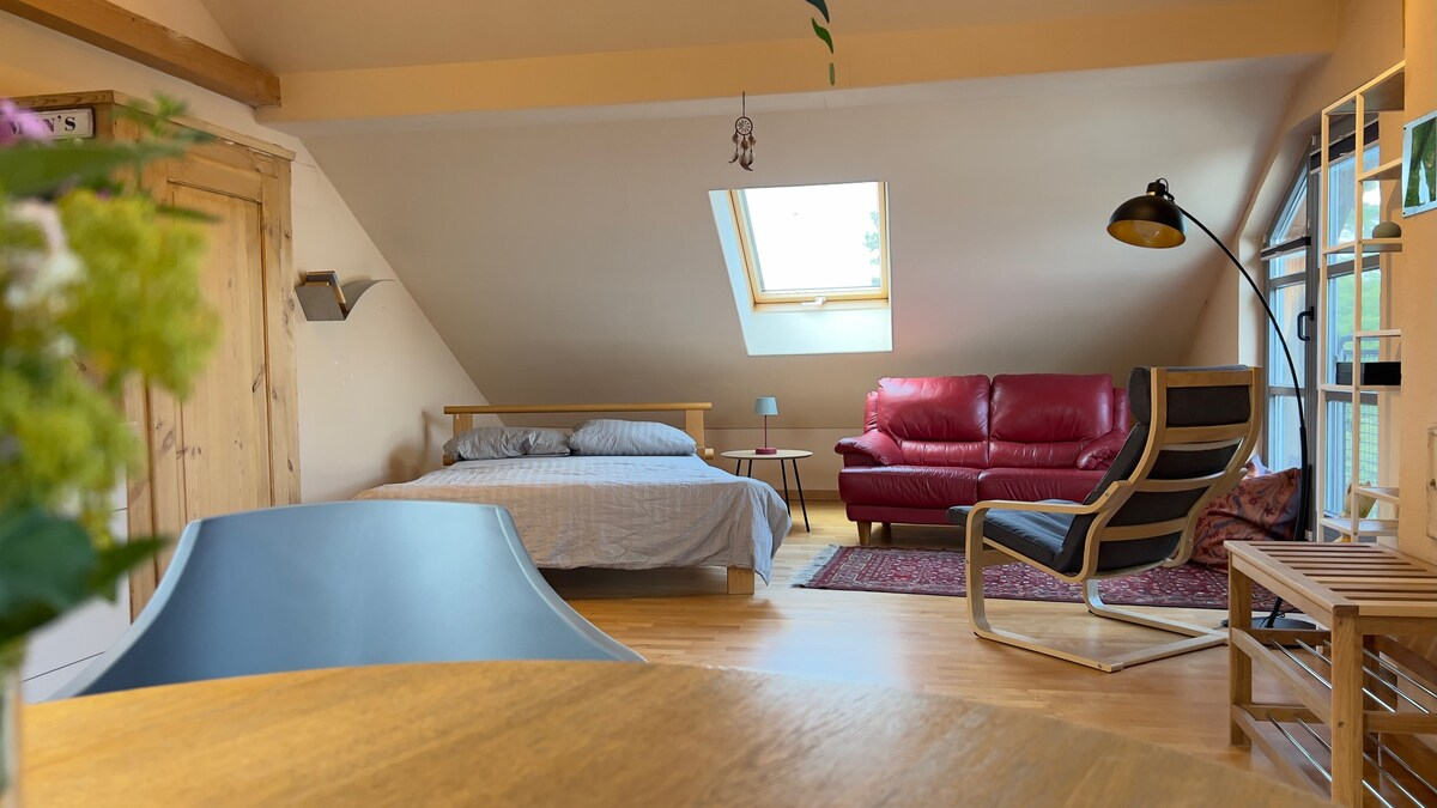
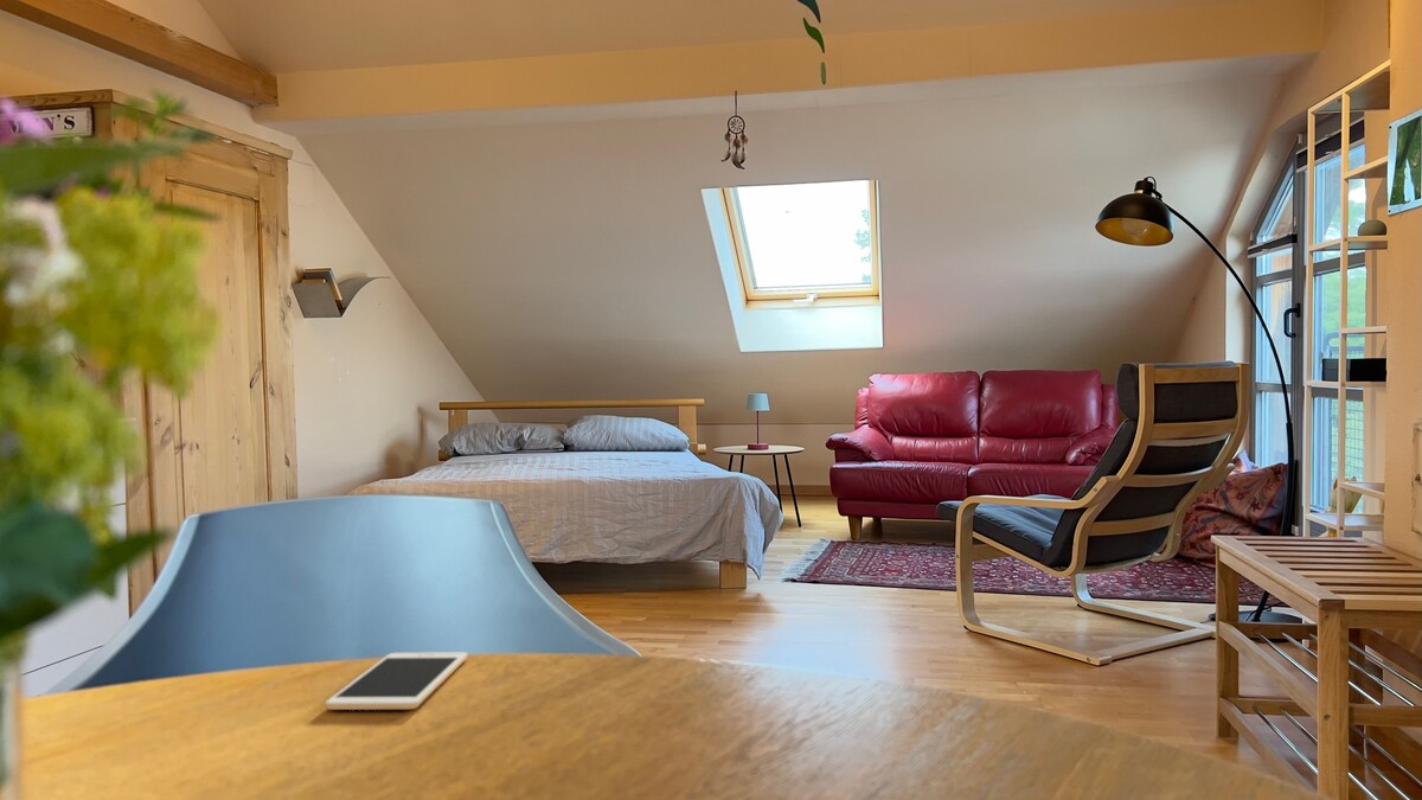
+ cell phone [325,651,469,711]
